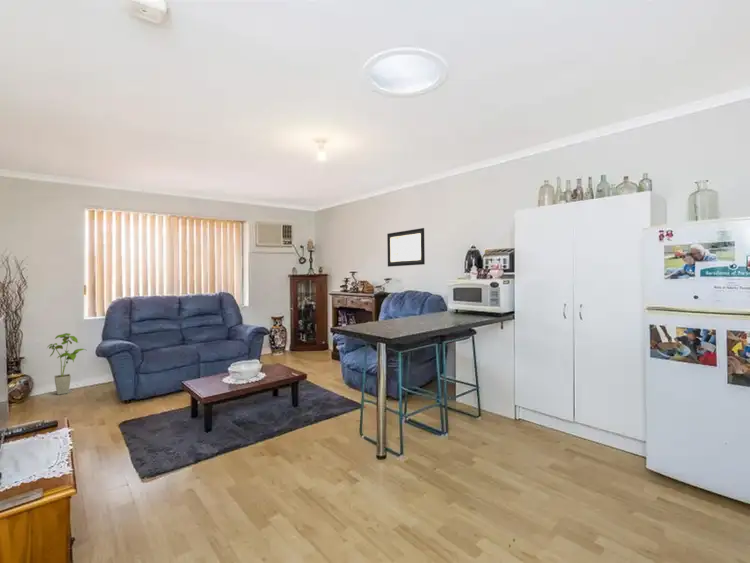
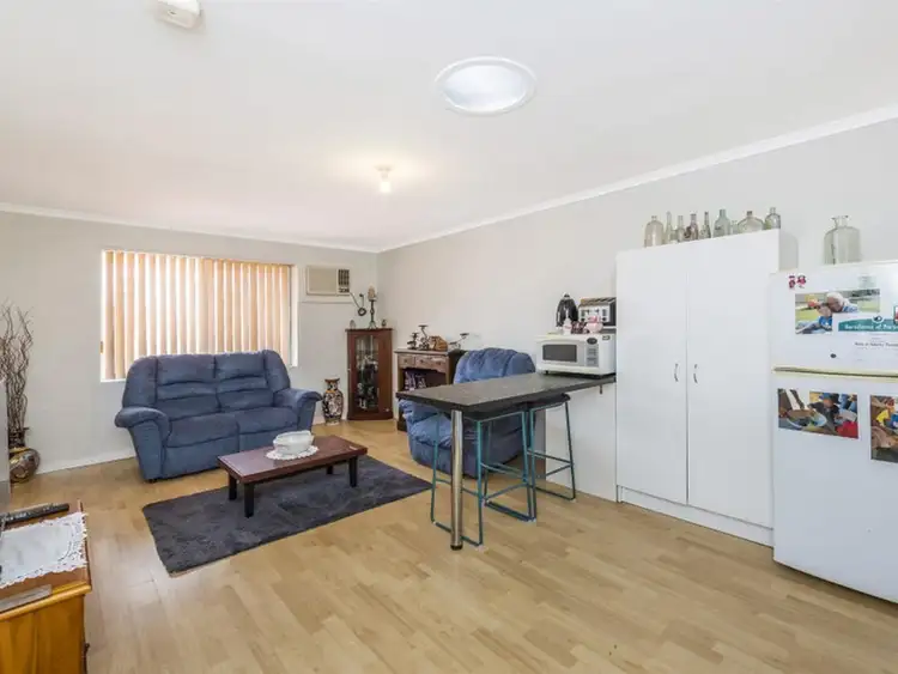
- house plant [46,332,86,396]
- wall art [386,227,426,268]
